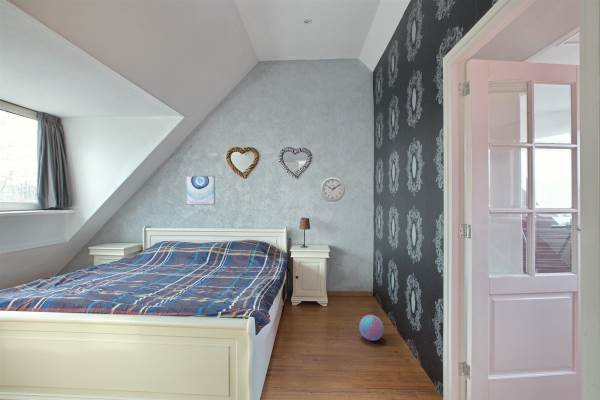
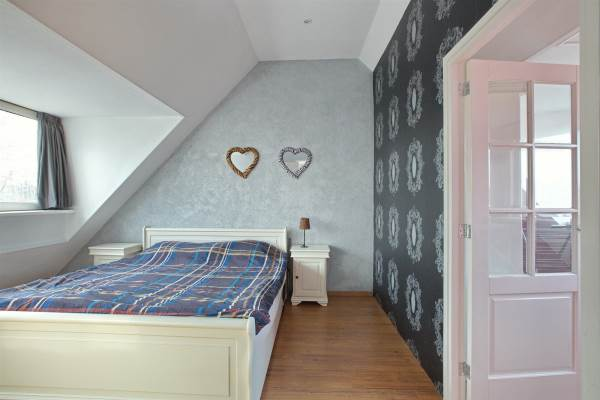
- wall art [185,175,216,206]
- decorative ball [358,314,385,342]
- wall clock [319,176,346,203]
